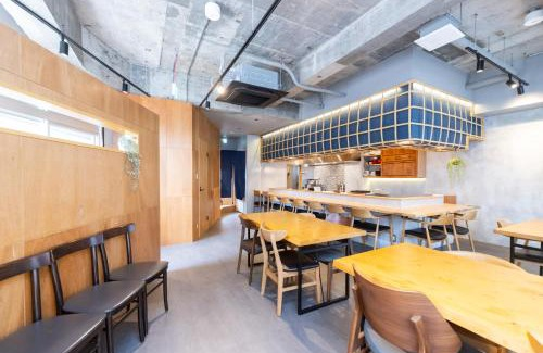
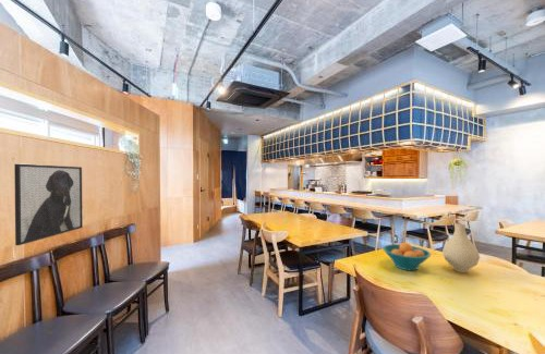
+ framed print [13,162,84,246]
+ fruit bowl [382,242,433,271]
+ vase [441,222,481,273]
